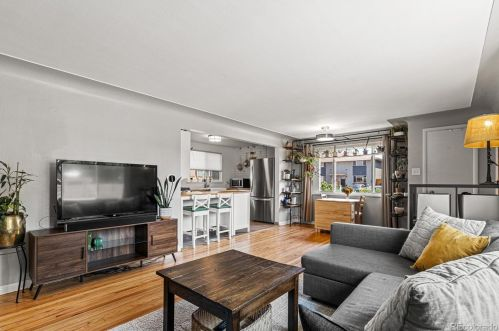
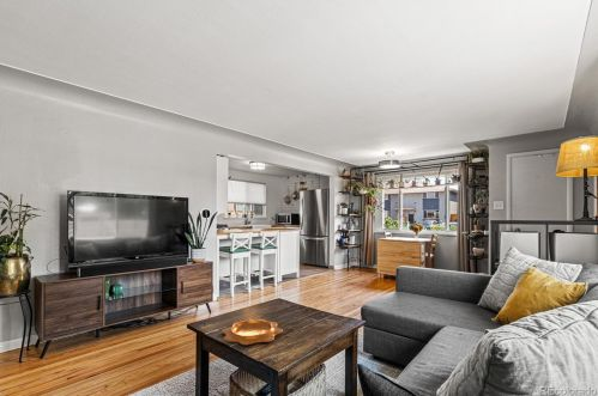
+ decorative bowl [221,318,284,346]
